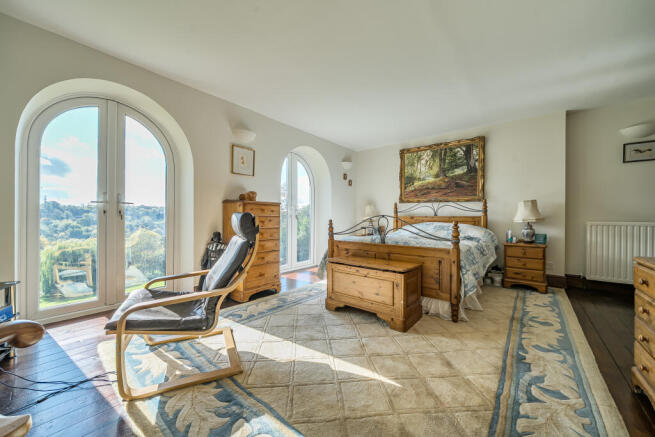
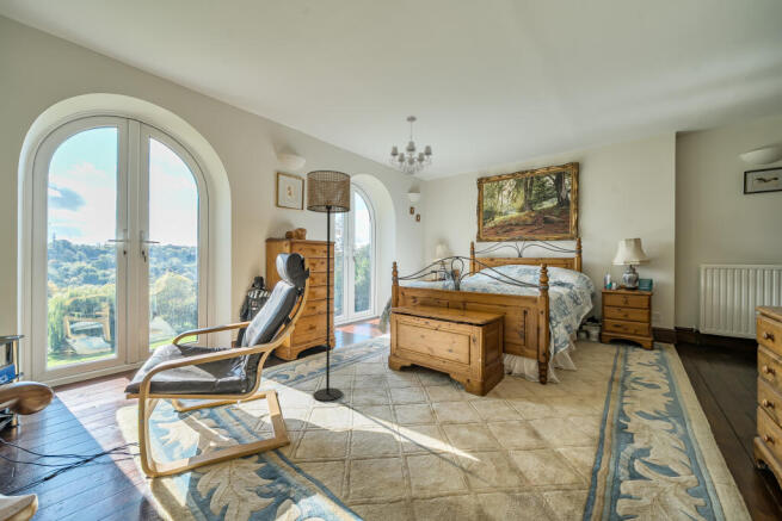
+ floor lamp [306,169,351,402]
+ chandelier [388,114,435,176]
